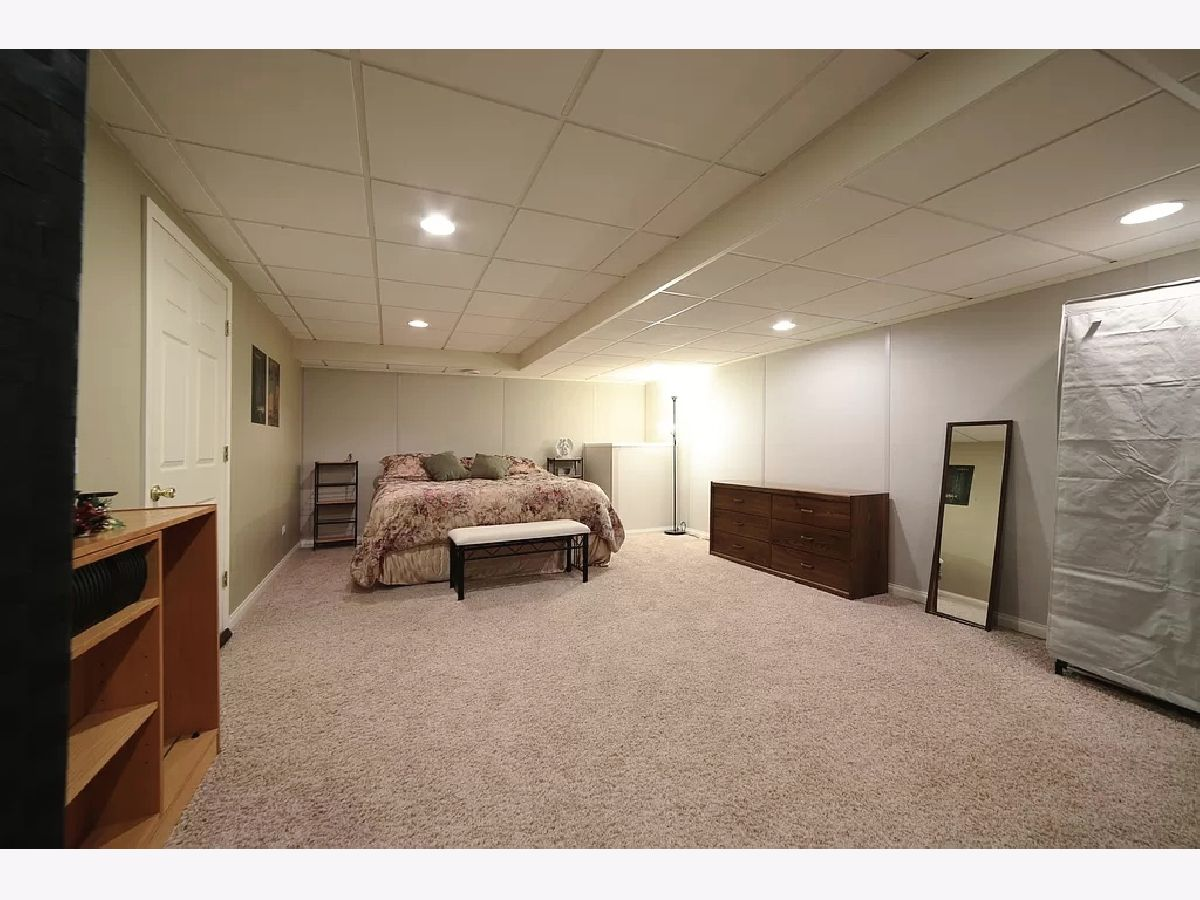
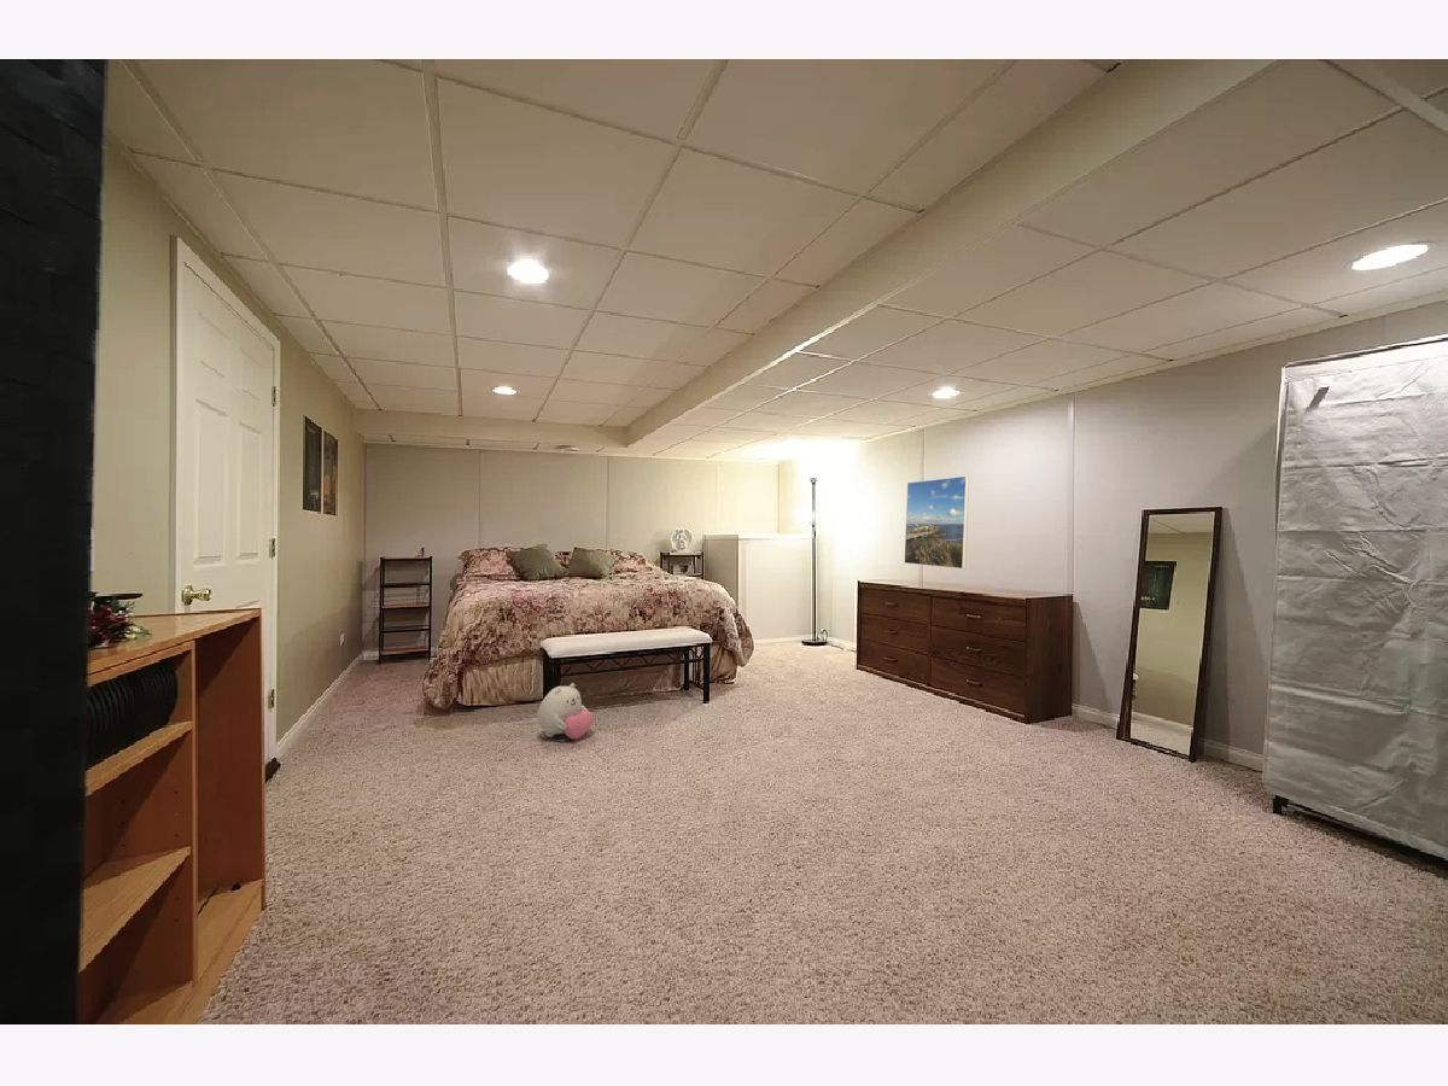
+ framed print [903,475,970,570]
+ plush toy [536,682,594,741]
